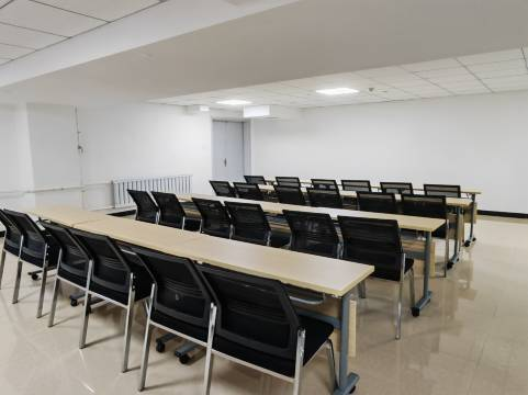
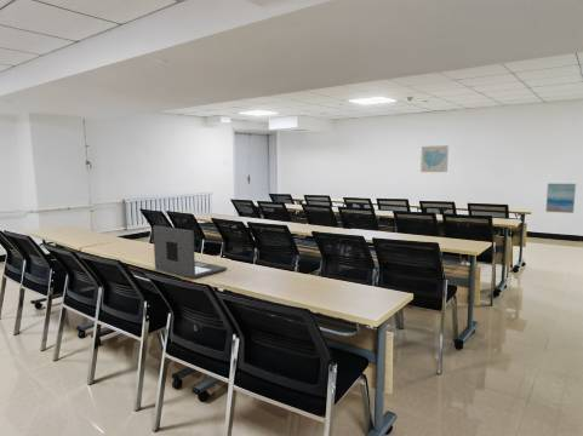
+ wall art [544,182,577,214]
+ laptop [152,225,228,280]
+ wall art [419,144,450,173]
